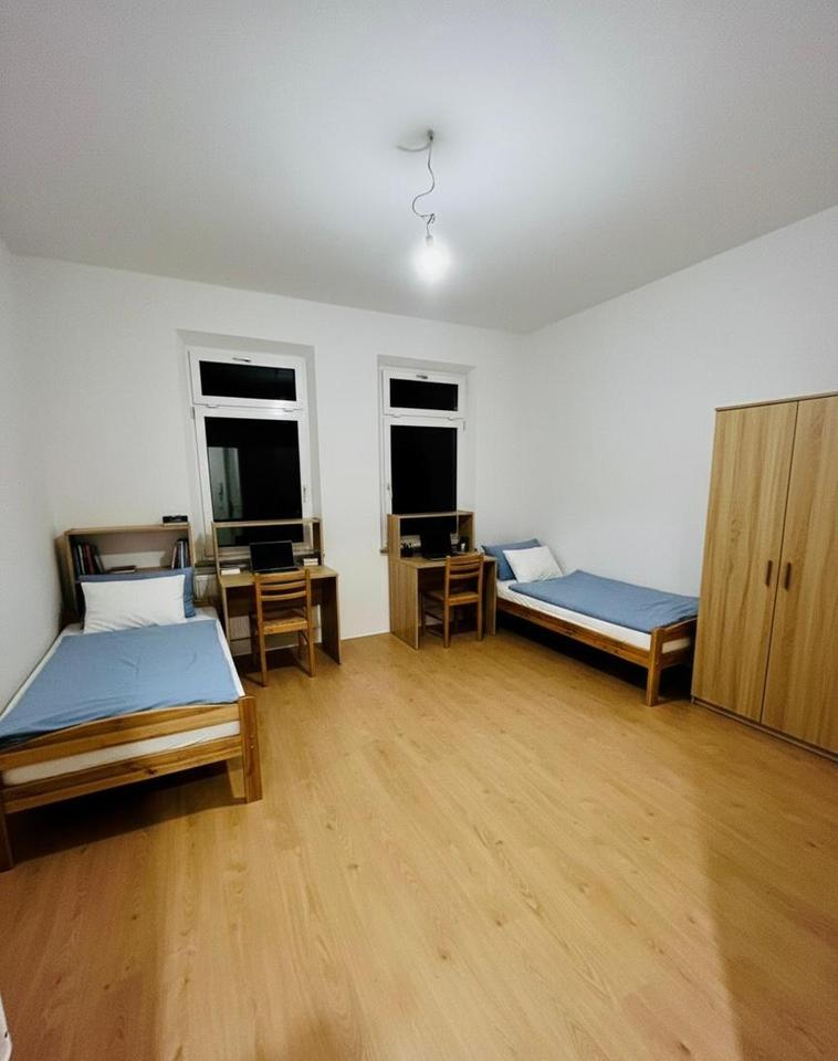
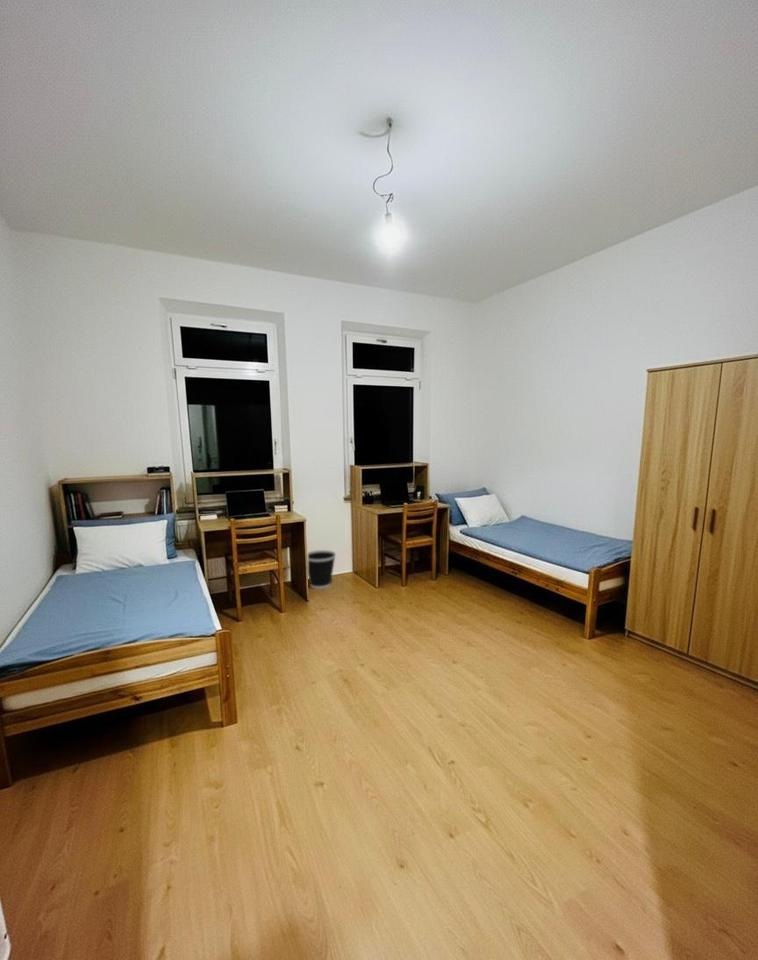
+ wastebasket [307,549,337,590]
